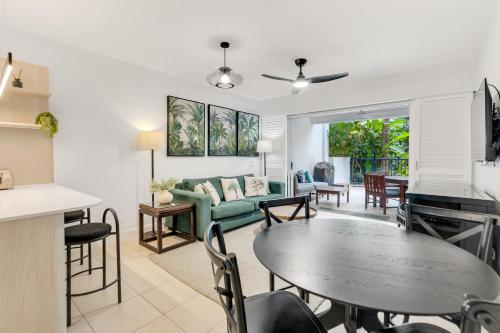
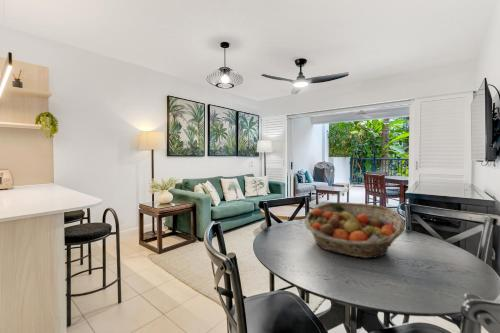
+ fruit basket [303,201,406,259]
